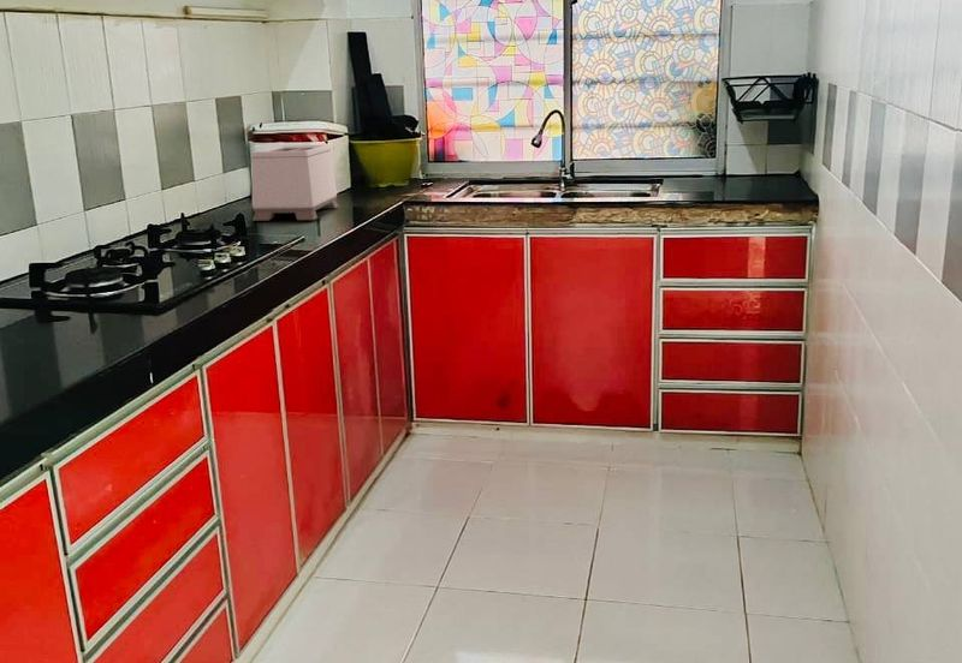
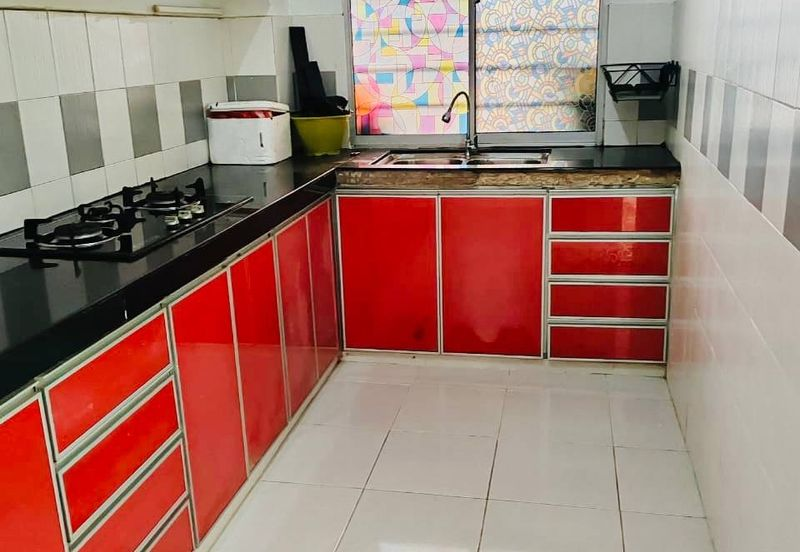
- toaster [250,144,339,222]
